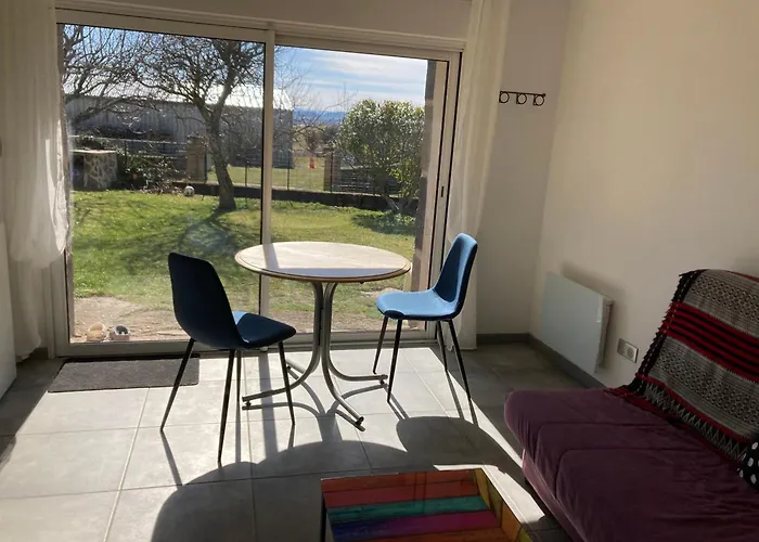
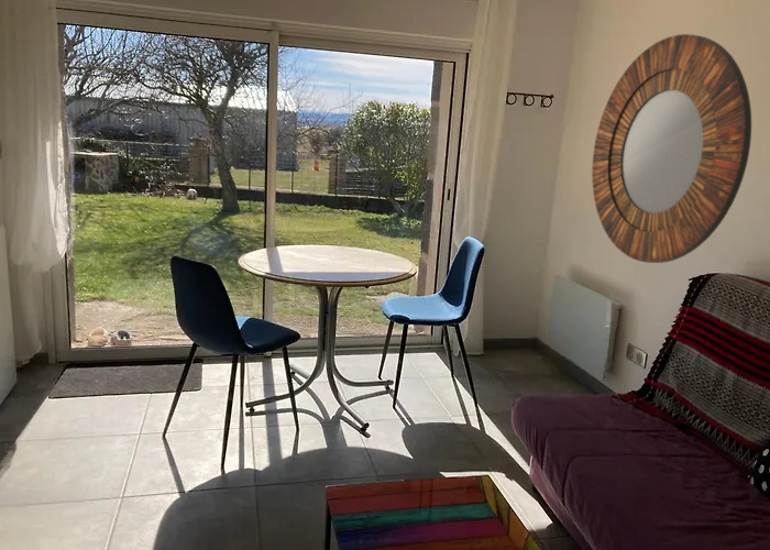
+ home mirror [591,33,752,264]
